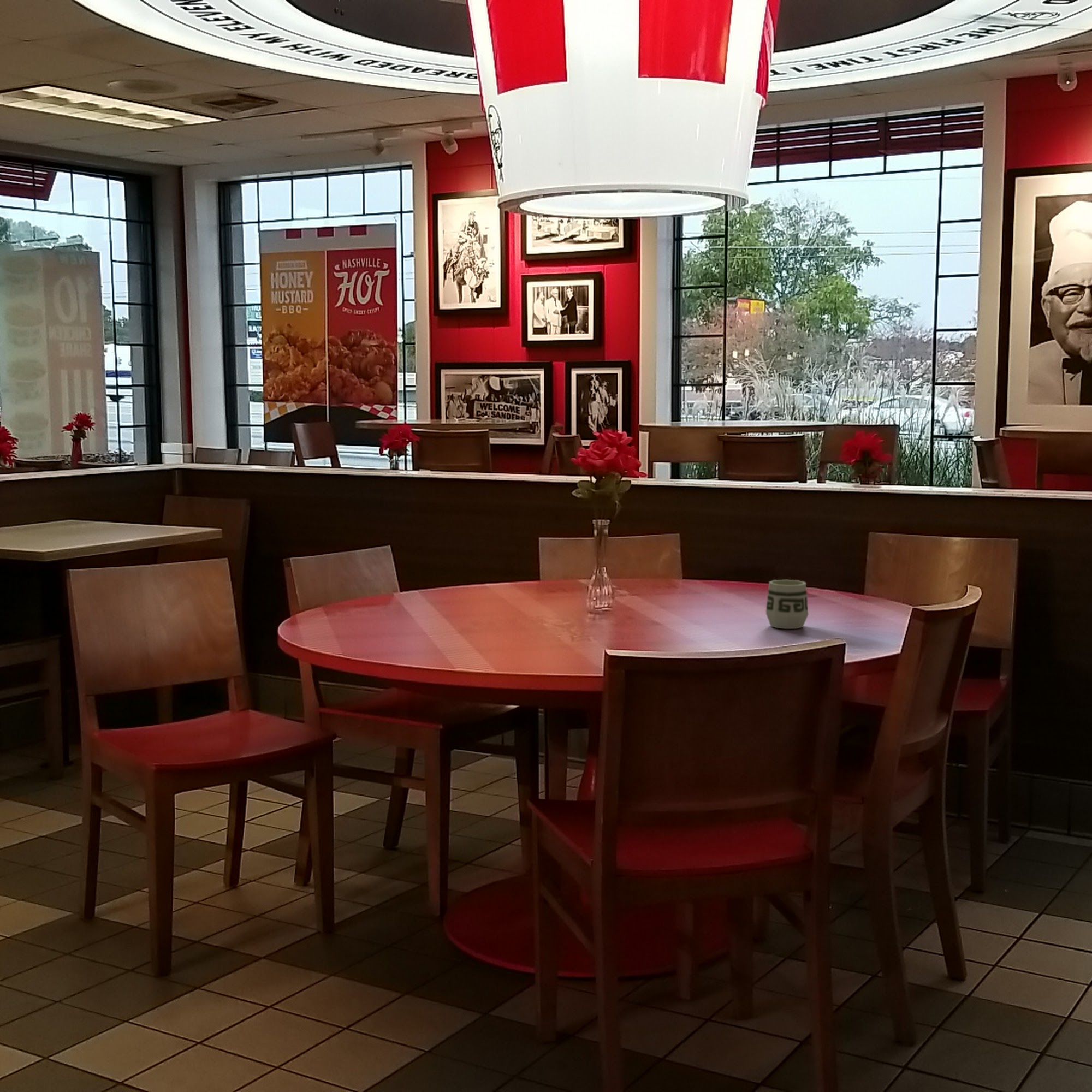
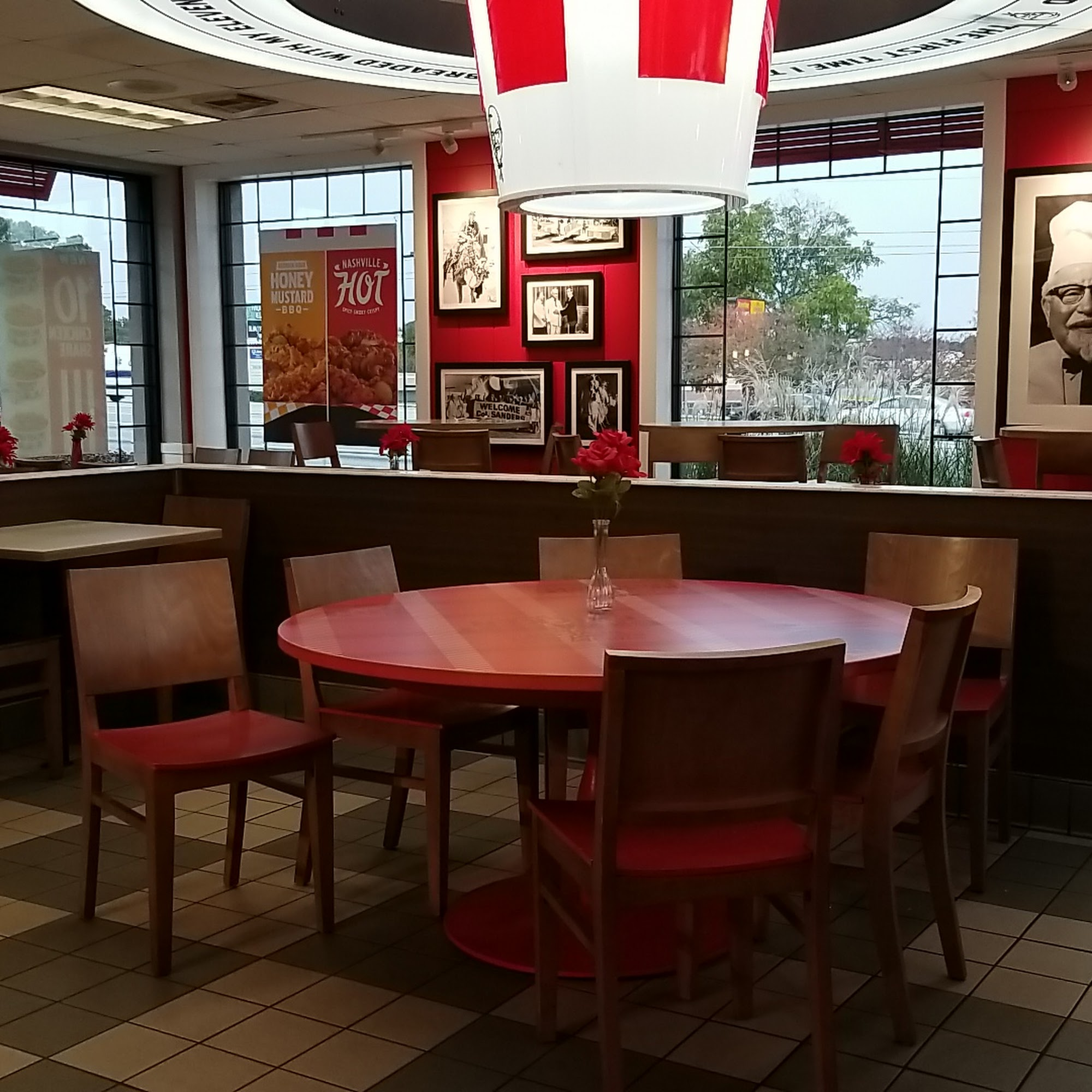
- cup [765,579,809,630]
